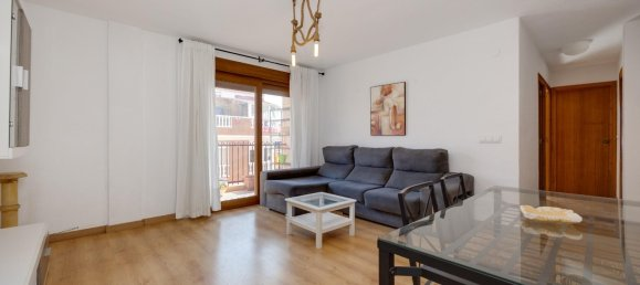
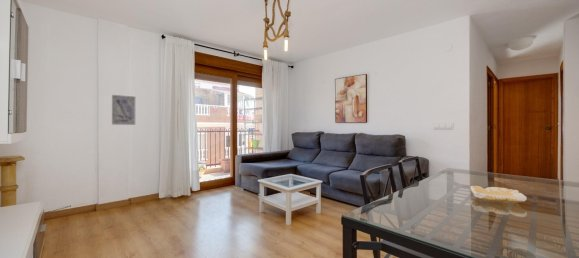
+ wall art [111,94,136,126]
